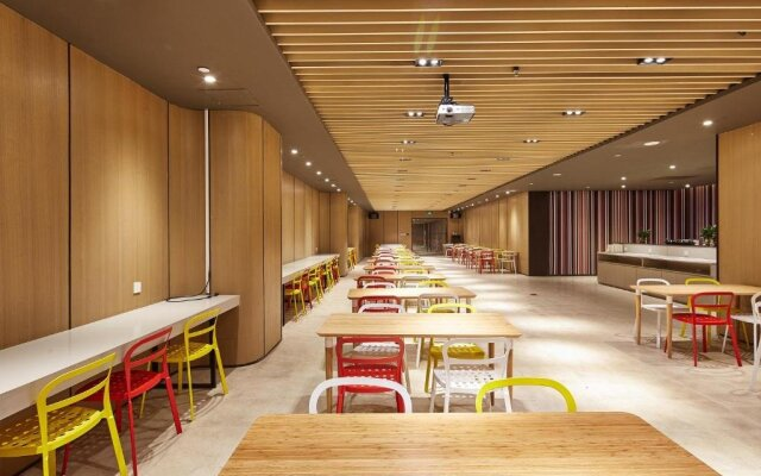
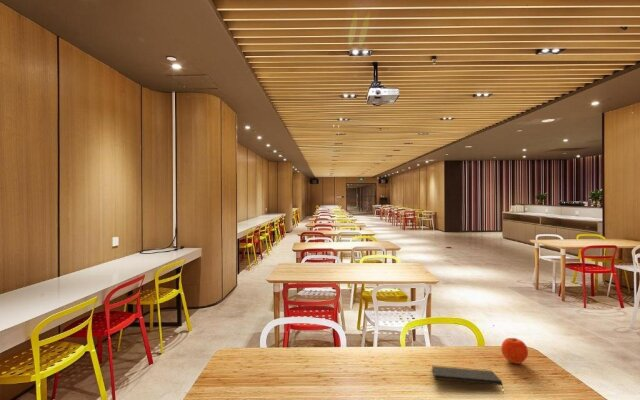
+ notepad [431,364,505,395]
+ fruit [500,337,529,365]
